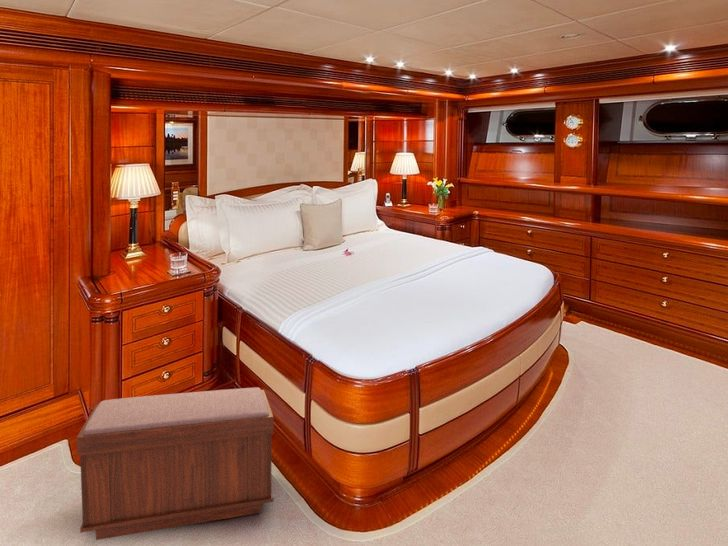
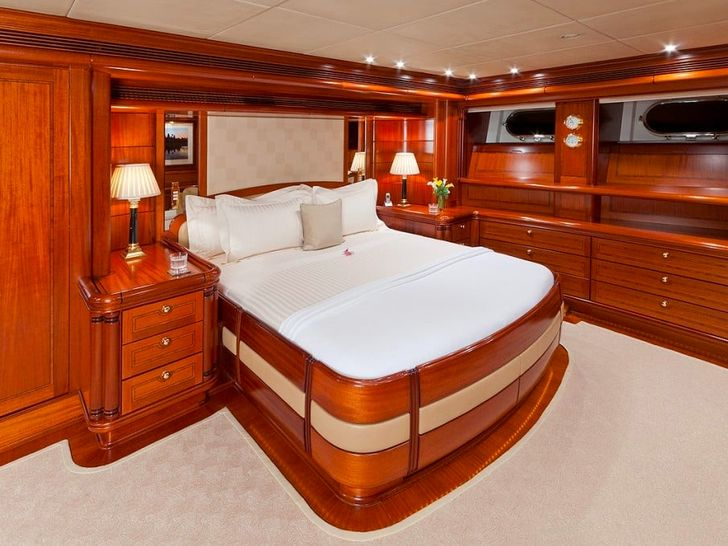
- bench [76,386,275,541]
